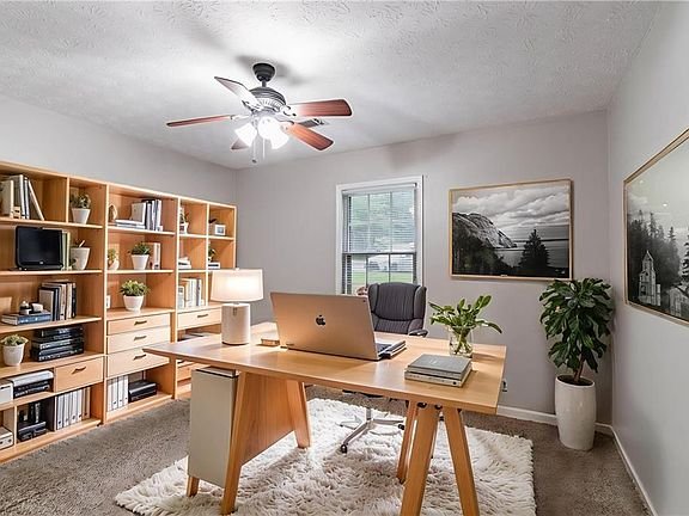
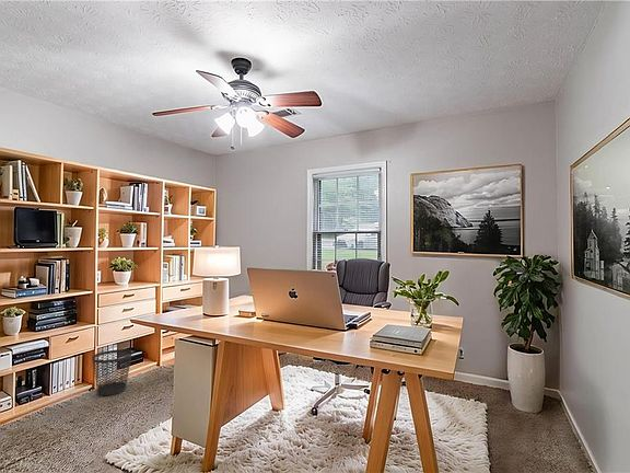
+ wastebasket [91,348,133,396]
